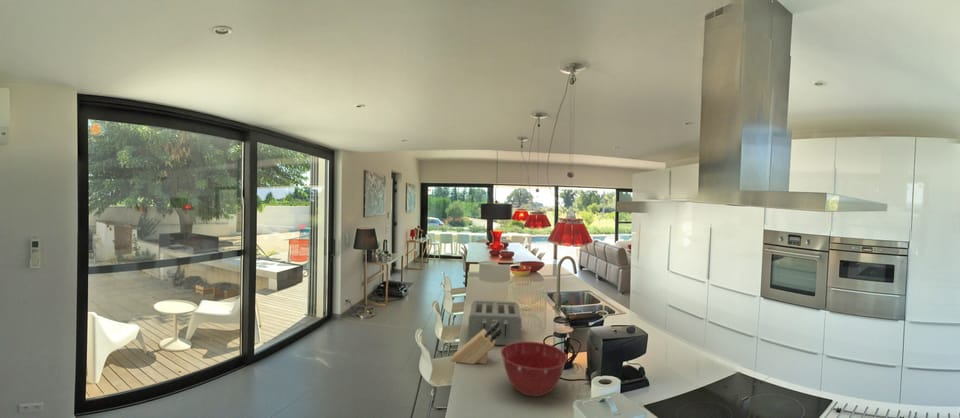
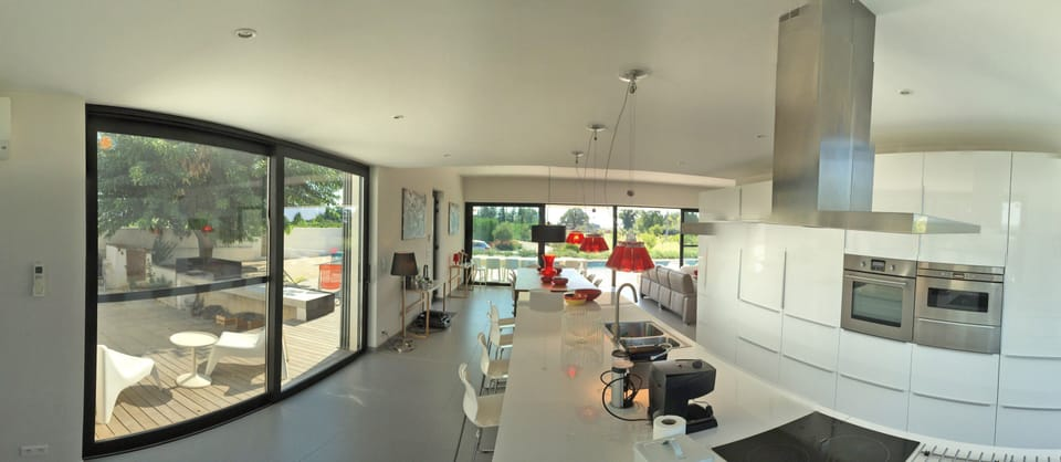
- mixing bowl [500,341,568,397]
- toaster [466,299,523,346]
- knife block [450,322,502,365]
